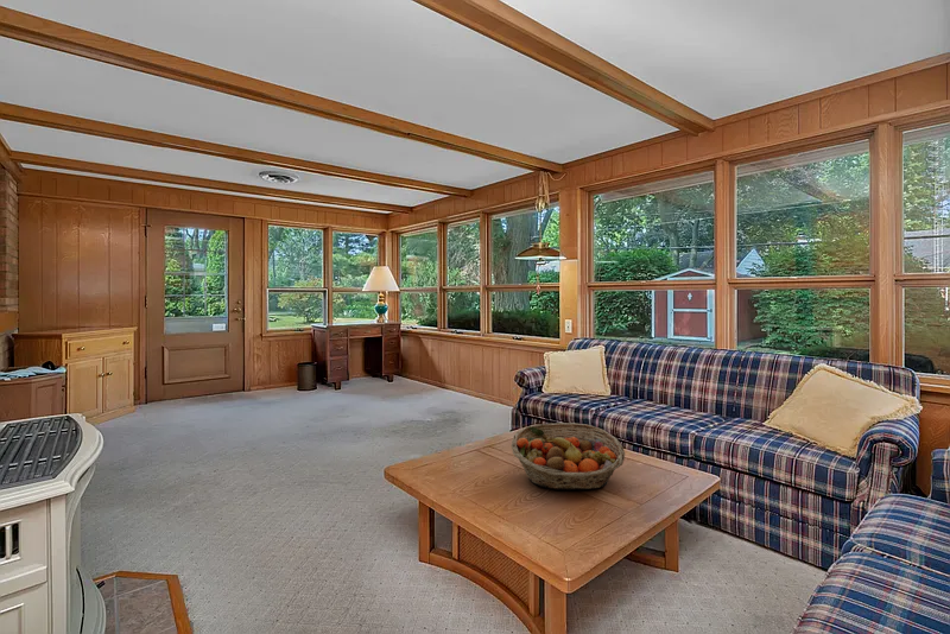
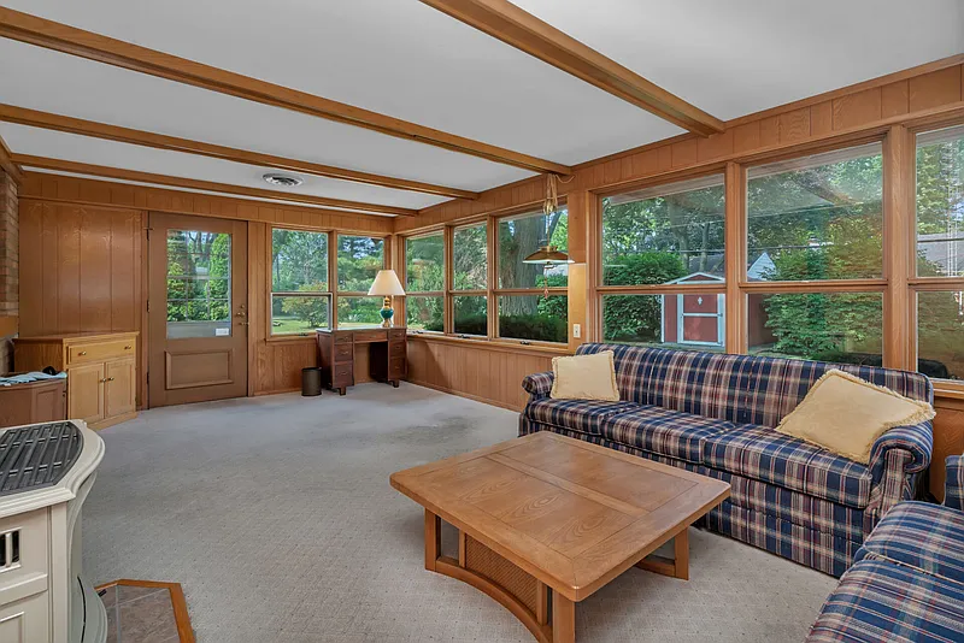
- fruit basket [511,421,626,490]
